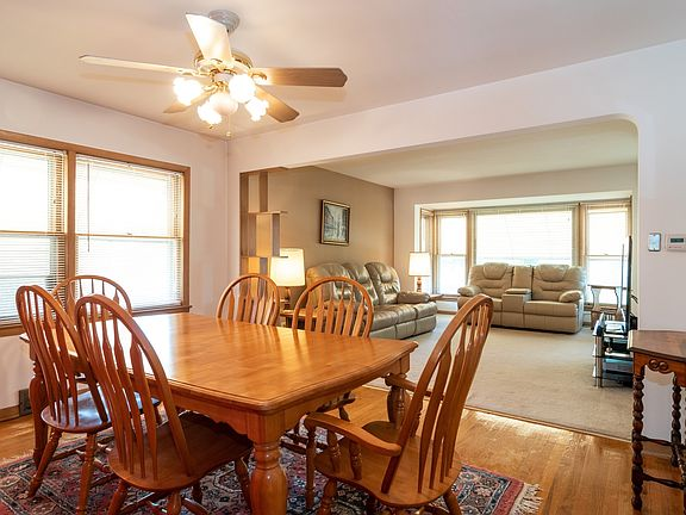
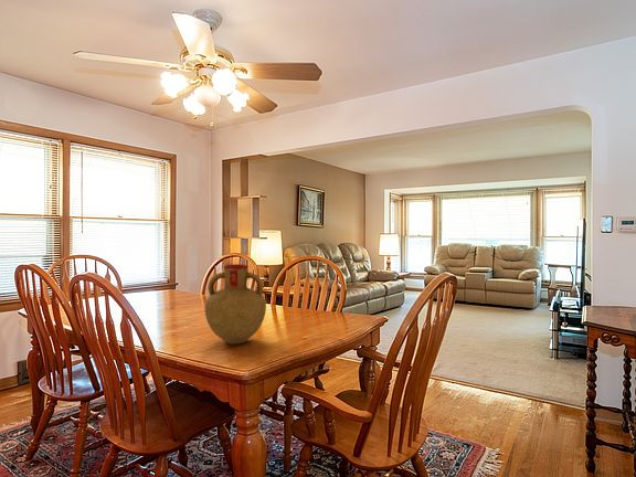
+ vase [203,263,267,344]
